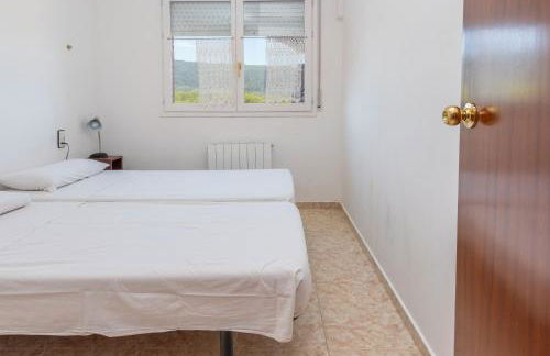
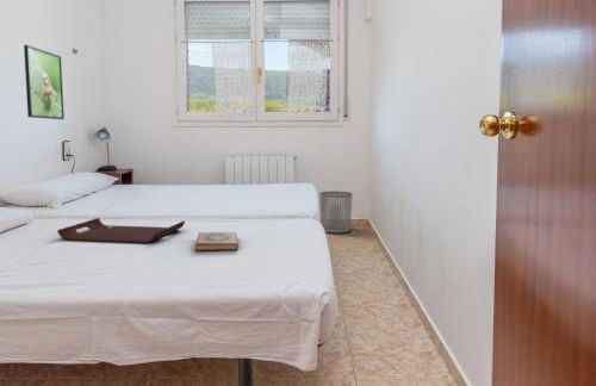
+ serving tray [56,217,186,244]
+ waste bin [318,191,353,234]
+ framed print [23,44,66,120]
+ hardback book [194,231,240,253]
